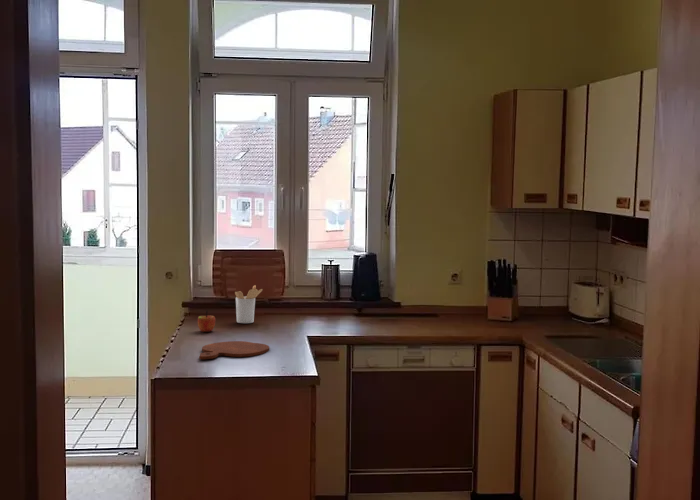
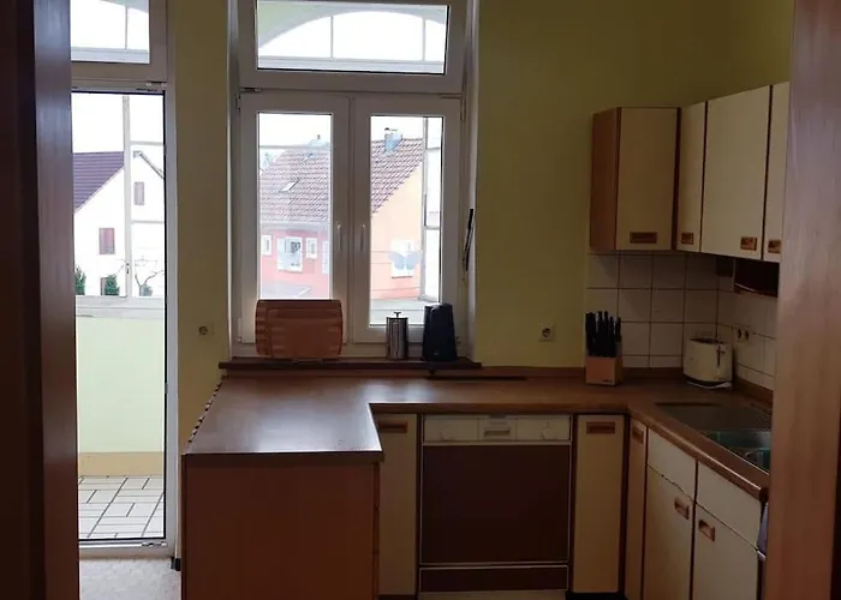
- cutting board [198,340,270,360]
- apple [197,309,216,333]
- utensil holder [234,284,263,324]
